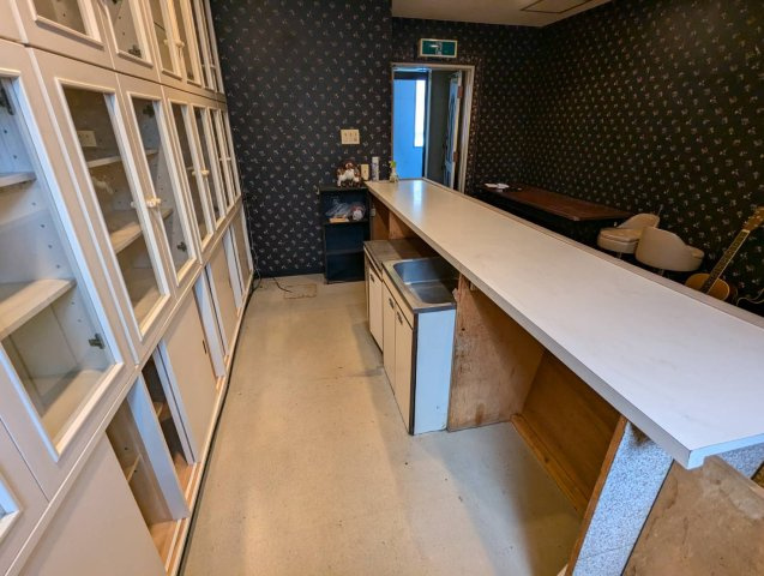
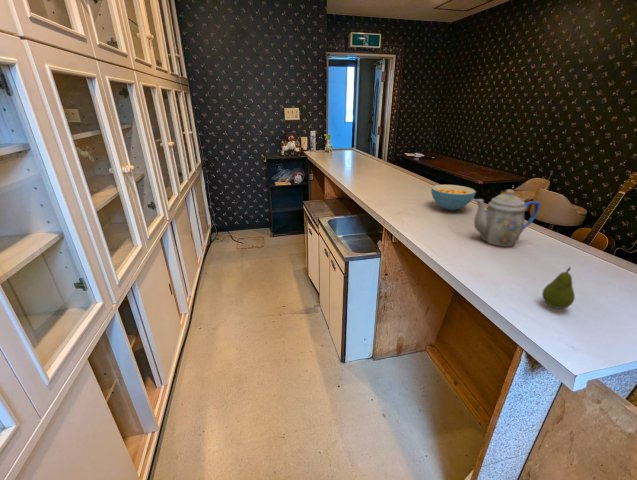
+ fruit [541,265,576,310]
+ cereal bowl [430,184,477,211]
+ teapot [473,189,541,247]
